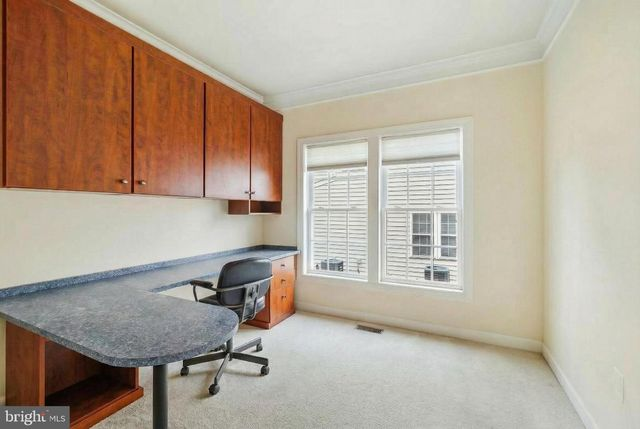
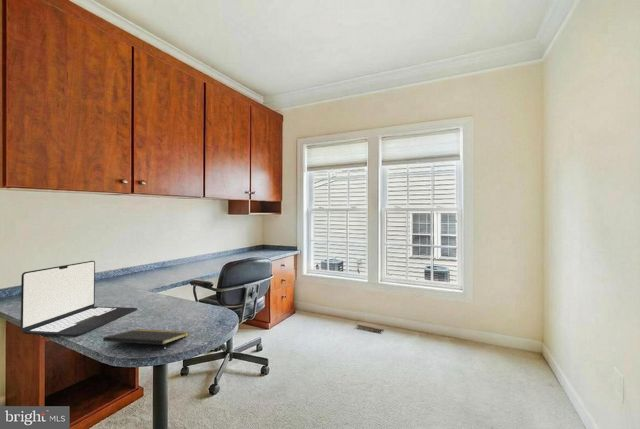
+ notepad [102,328,190,354]
+ laptop [20,260,138,337]
